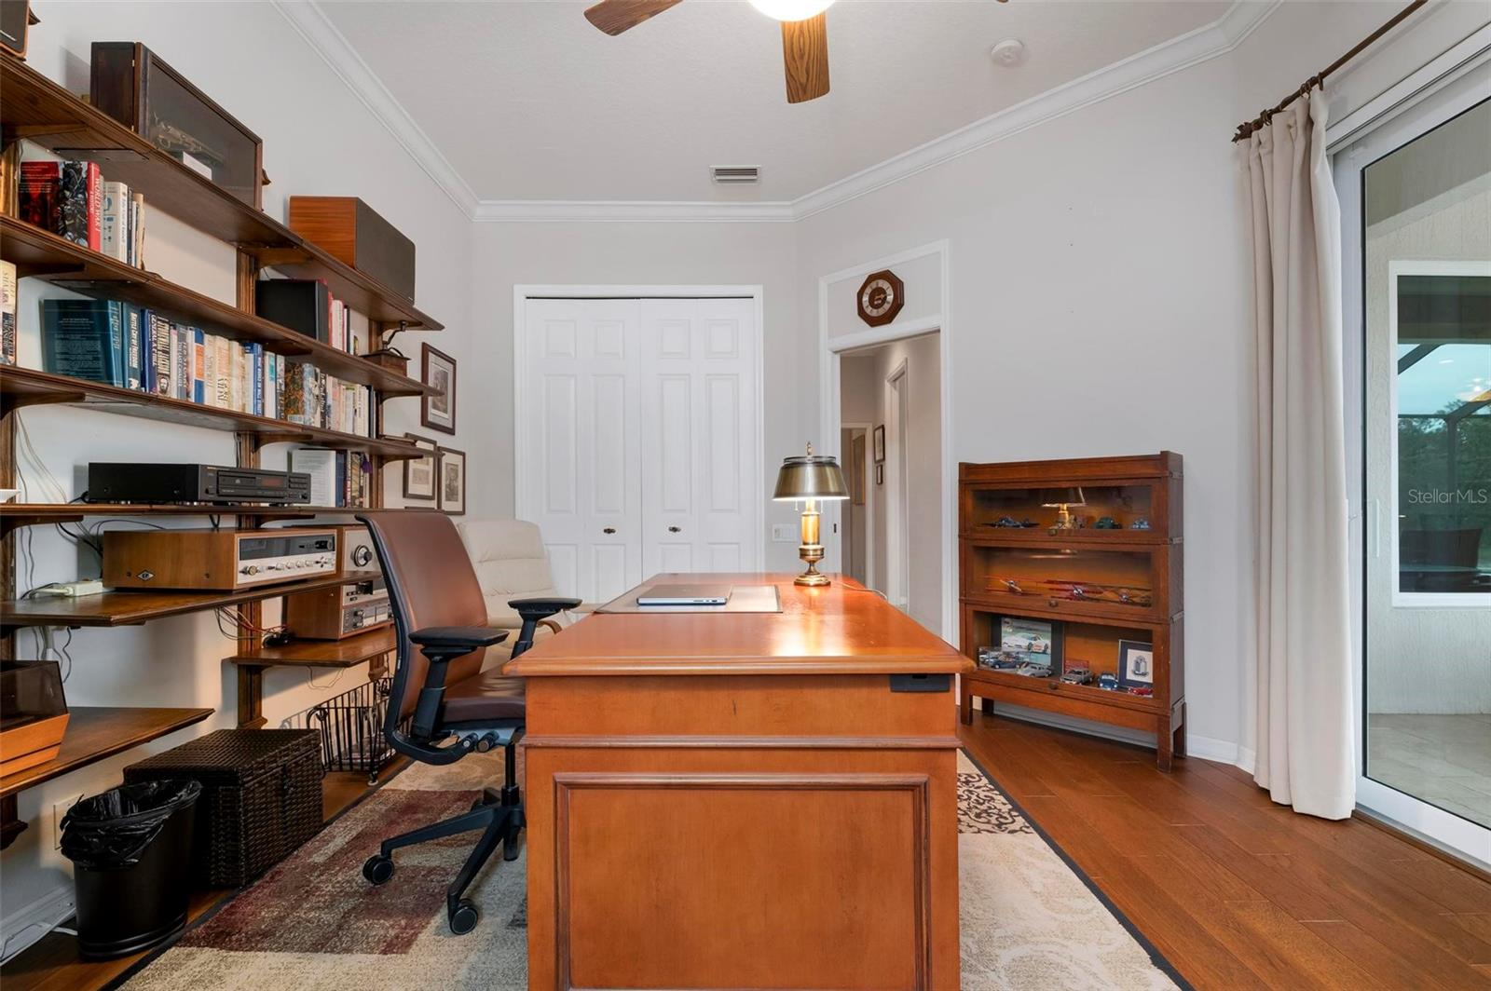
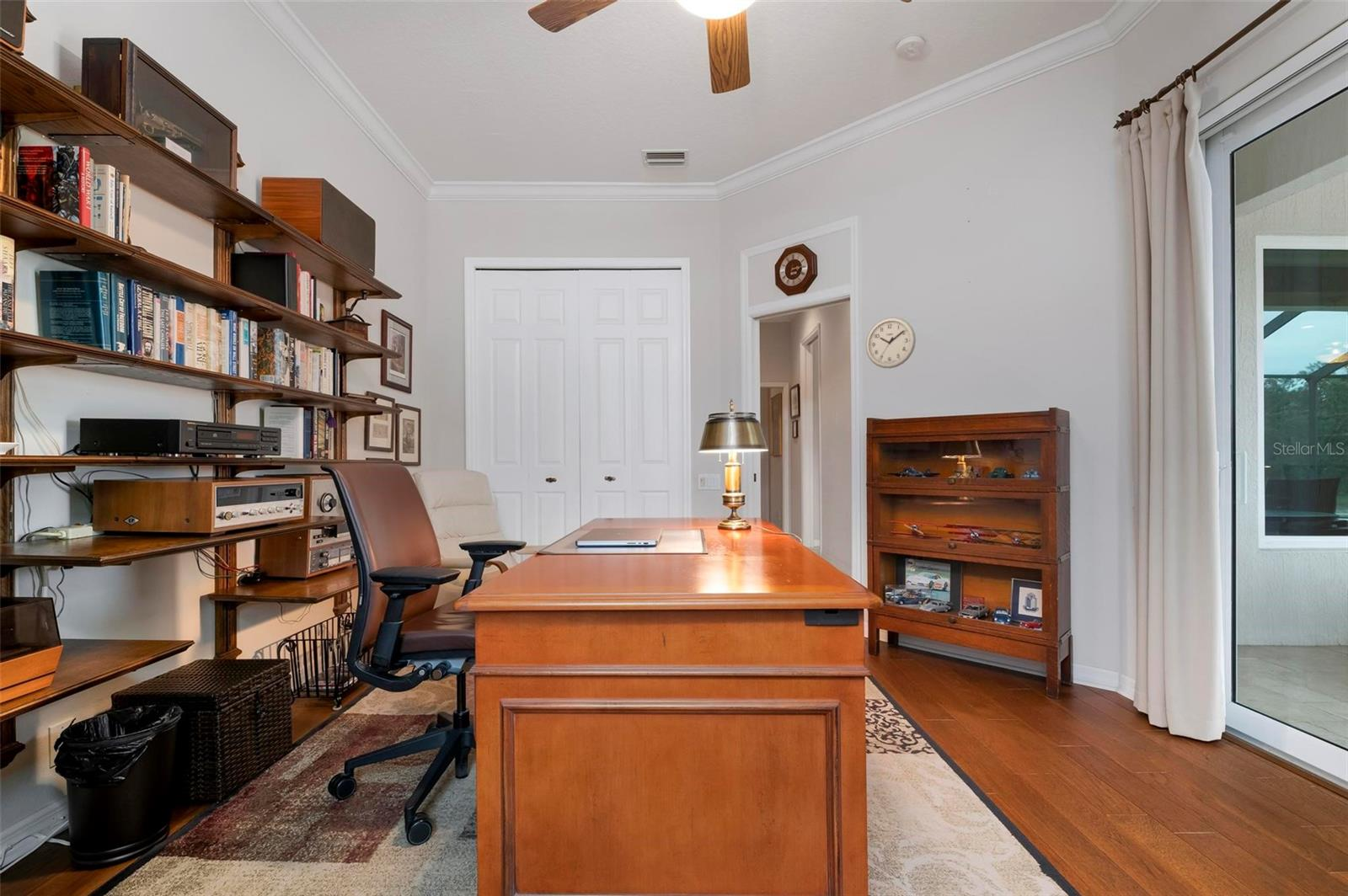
+ wall clock [865,317,917,369]
